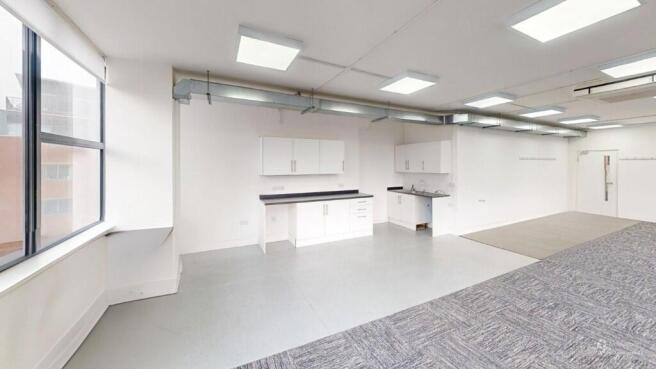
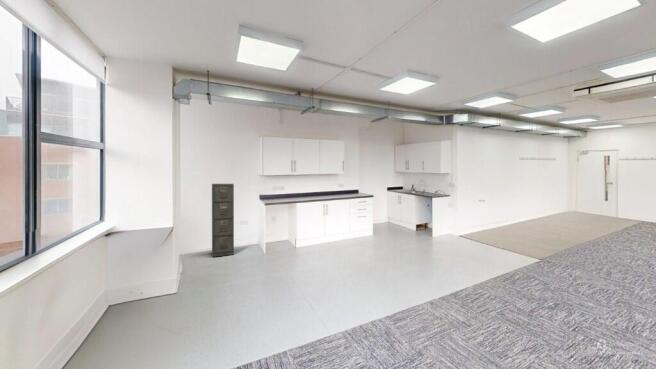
+ filing cabinet [211,183,235,258]
